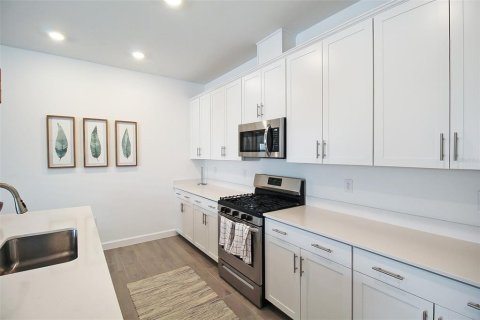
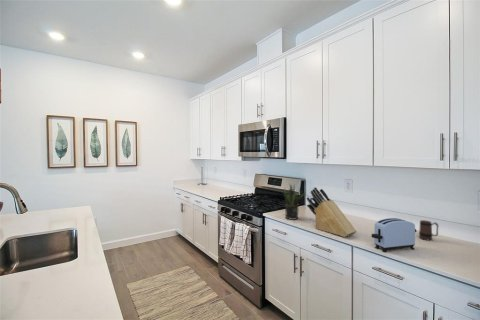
+ mug [418,219,439,241]
+ potted plant [283,182,307,221]
+ knife block [306,186,358,238]
+ toaster [370,217,418,253]
